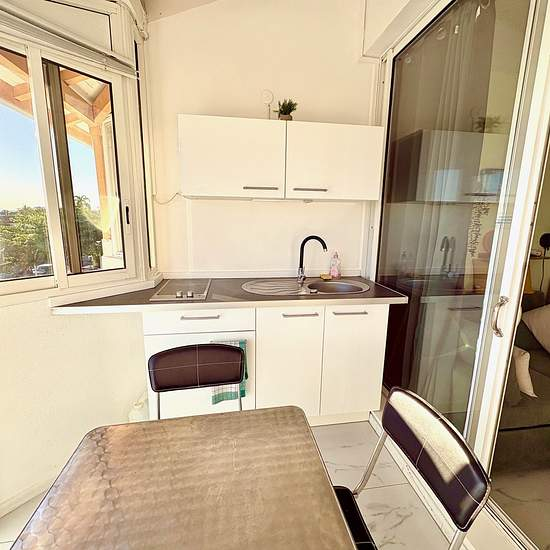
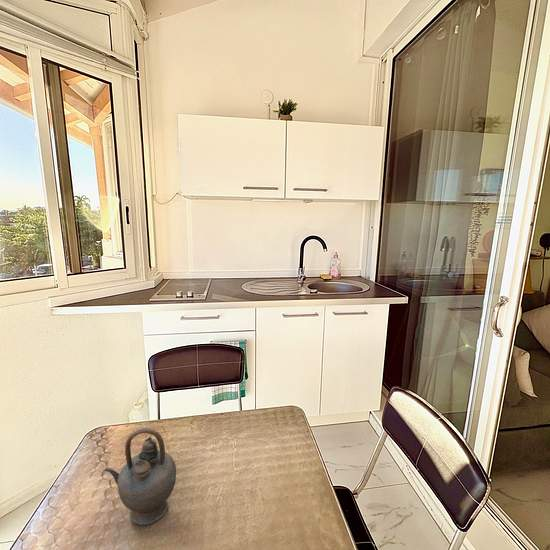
+ teapot [103,427,177,526]
